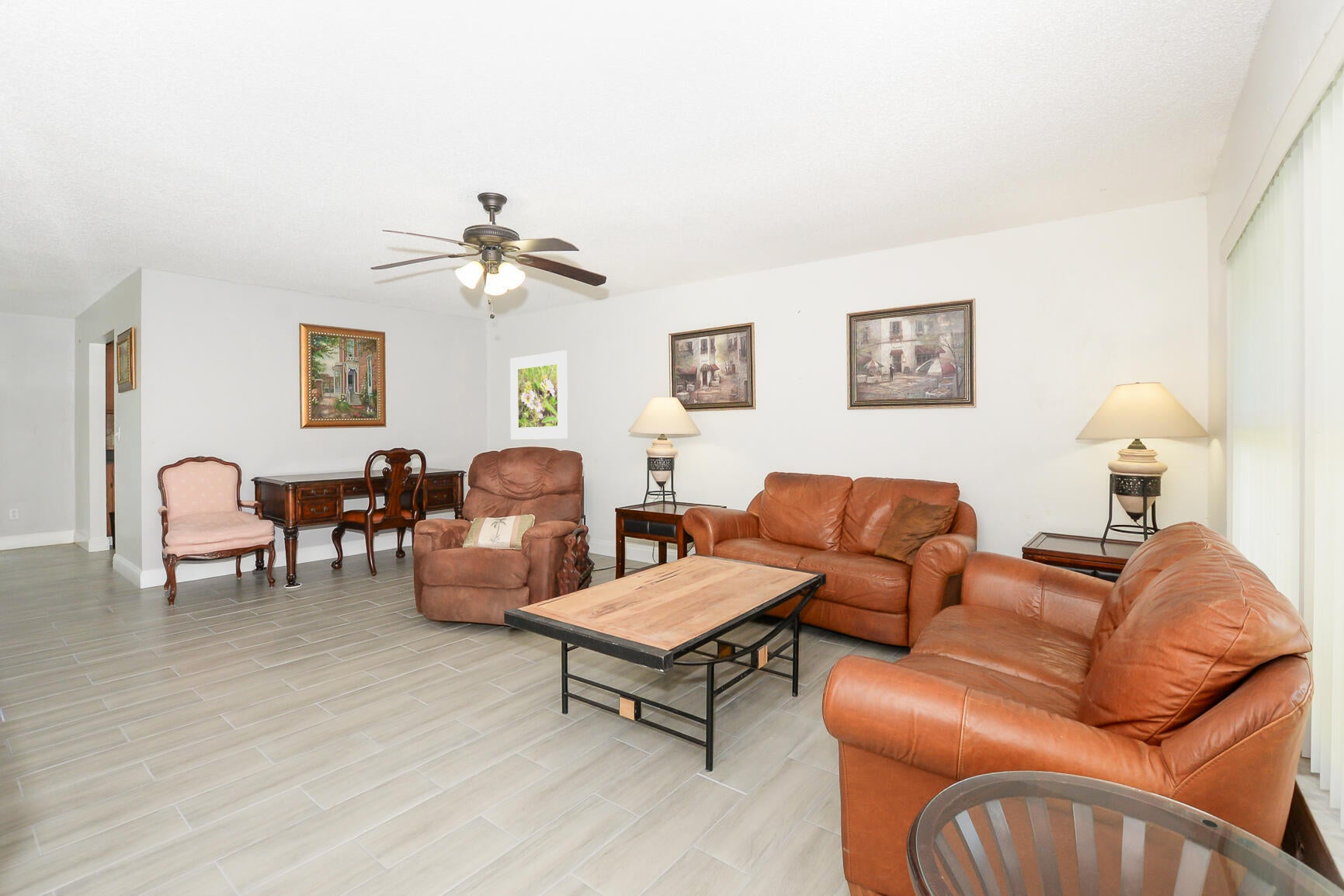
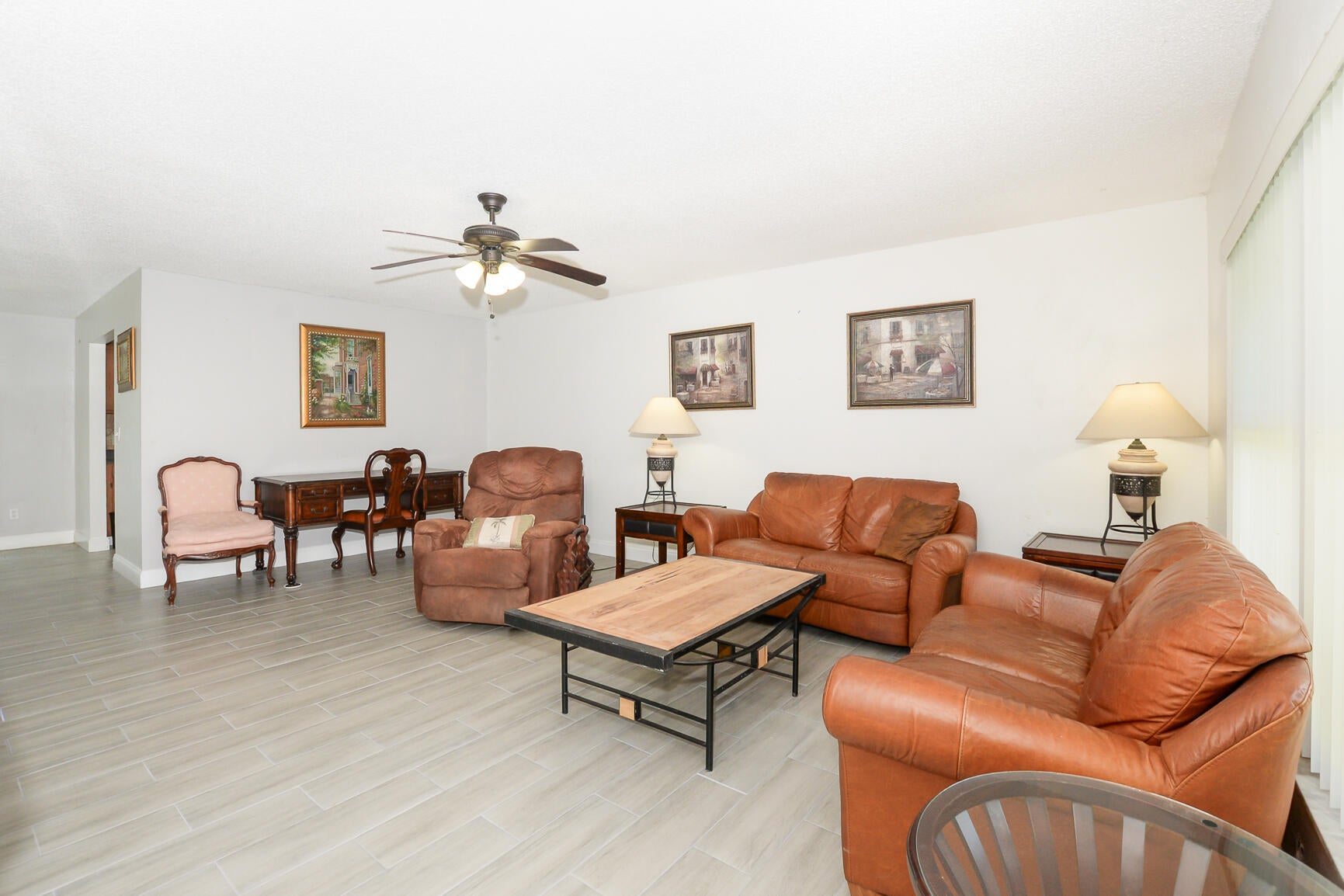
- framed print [509,349,568,440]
